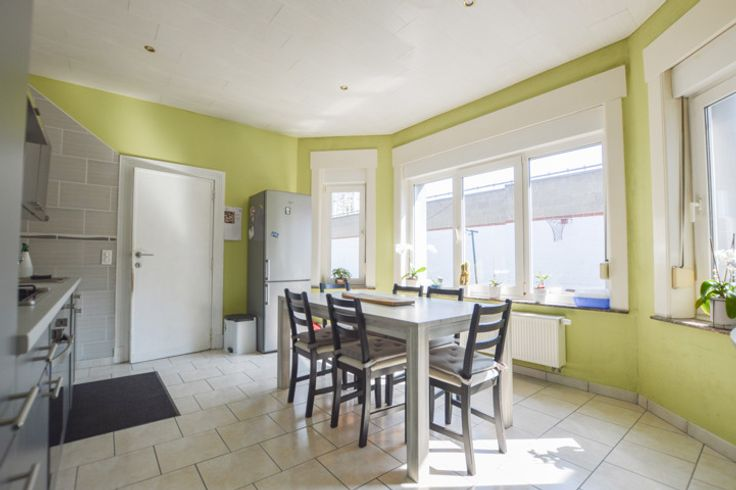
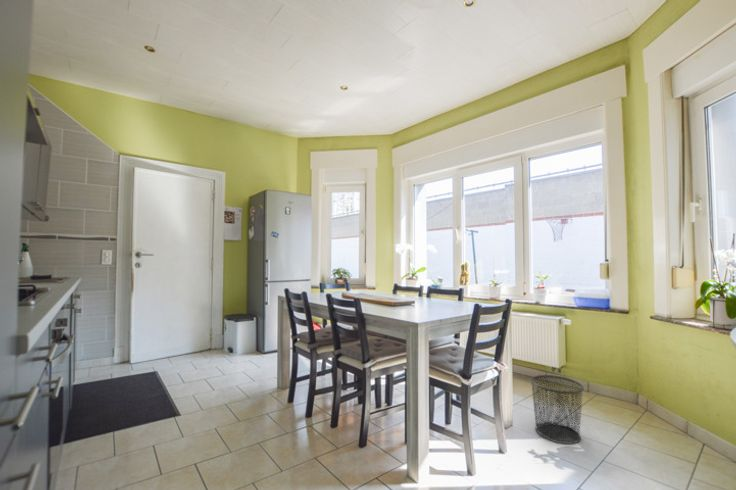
+ waste bin [530,374,585,445]
